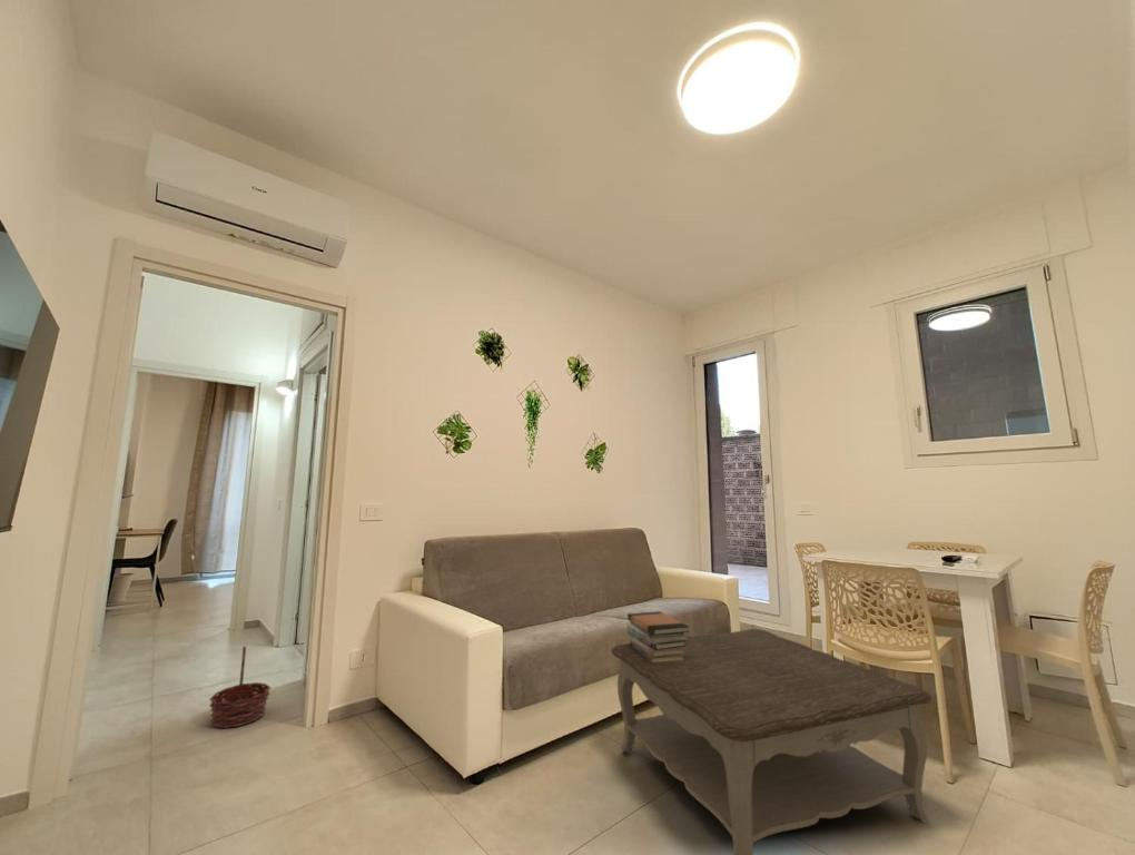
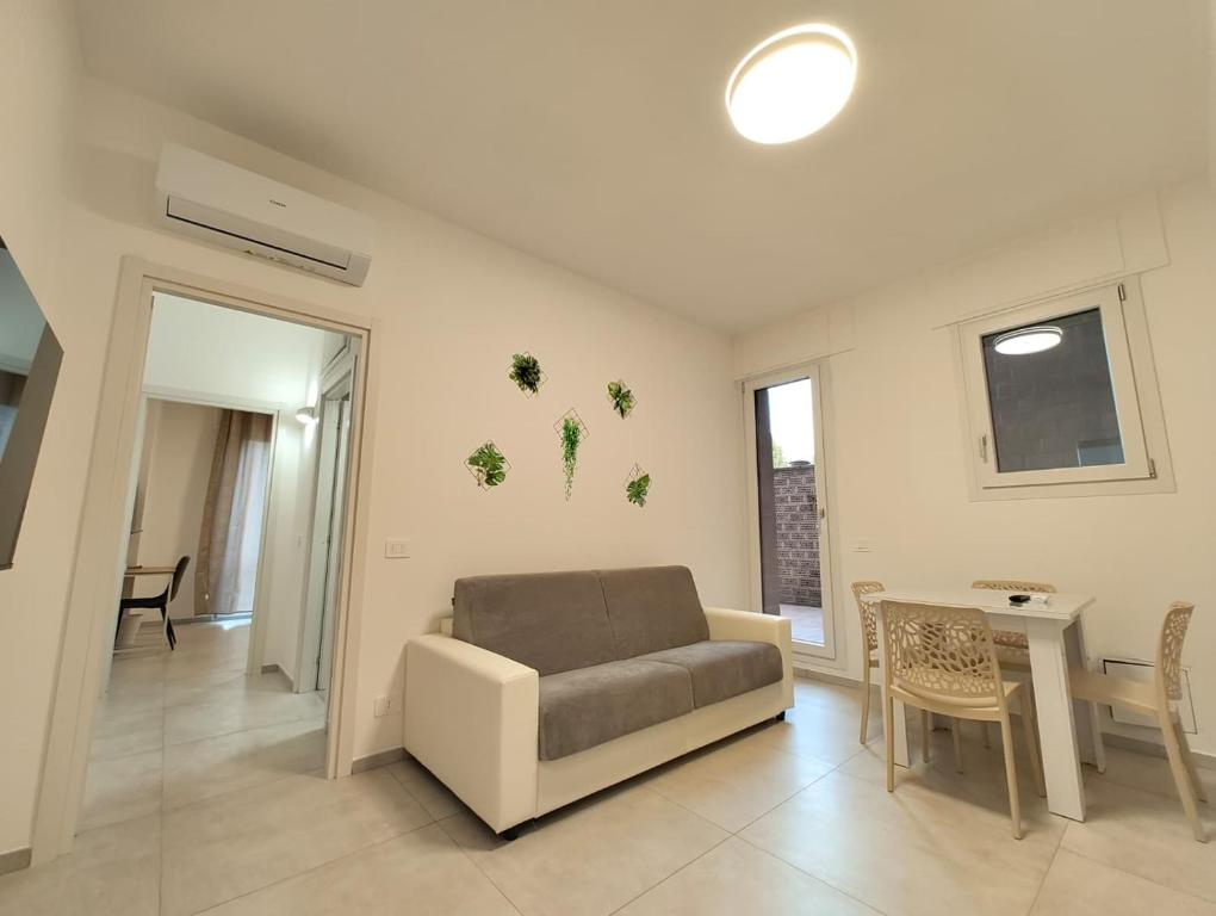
- book stack [625,610,690,664]
- basket [208,645,273,729]
- coffee table [611,628,932,855]
